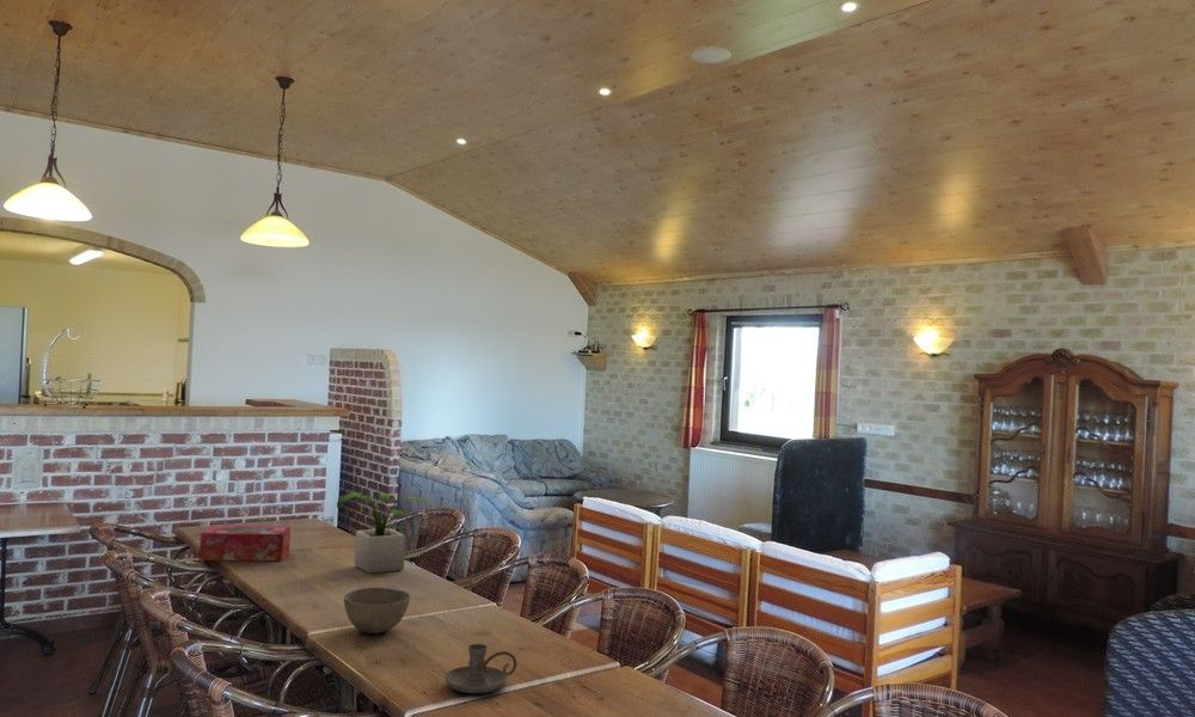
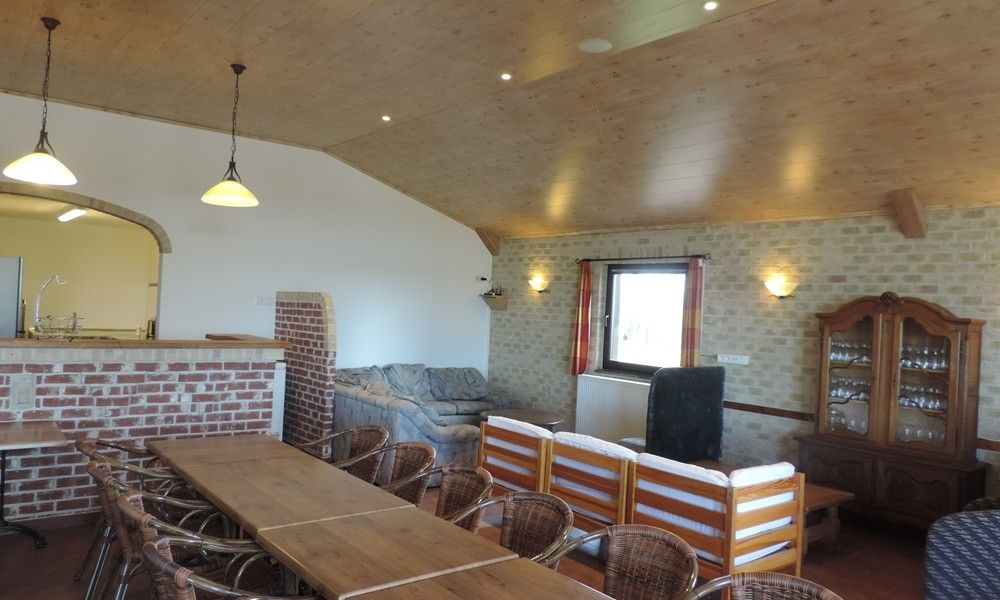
- potted plant [336,491,431,575]
- tissue box [198,523,292,562]
- candle holder [445,643,517,694]
- bowl [343,587,411,635]
